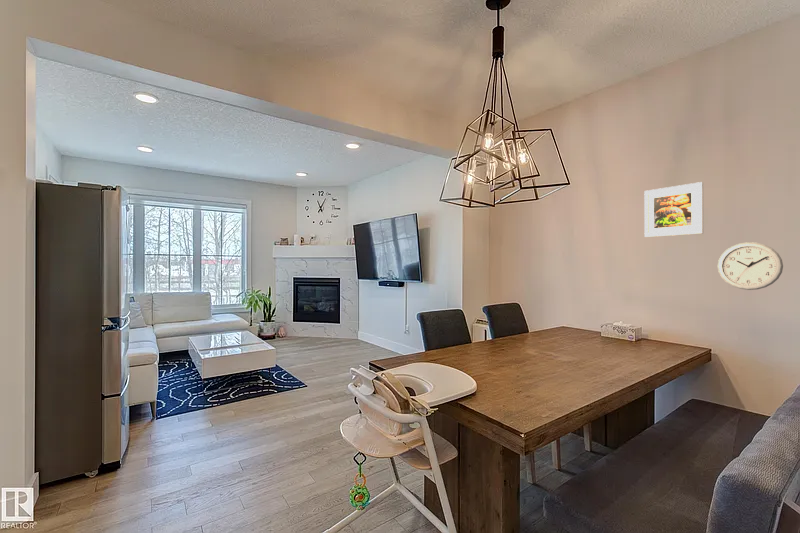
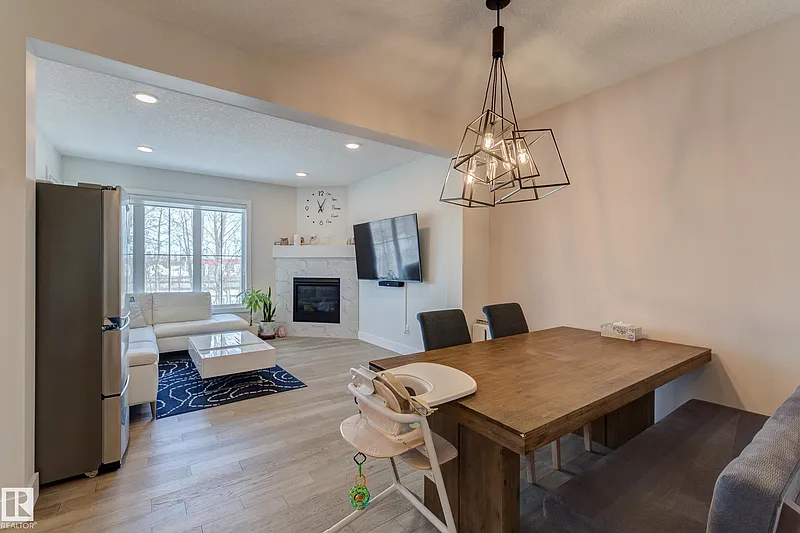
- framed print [643,181,704,238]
- wall clock [717,241,784,291]
